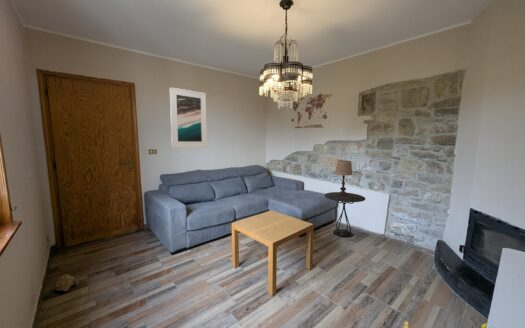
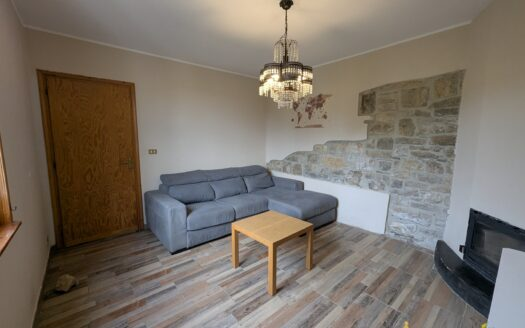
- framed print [169,86,208,149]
- side table [324,191,366,238]
- table lamp [334,159,353,196]
